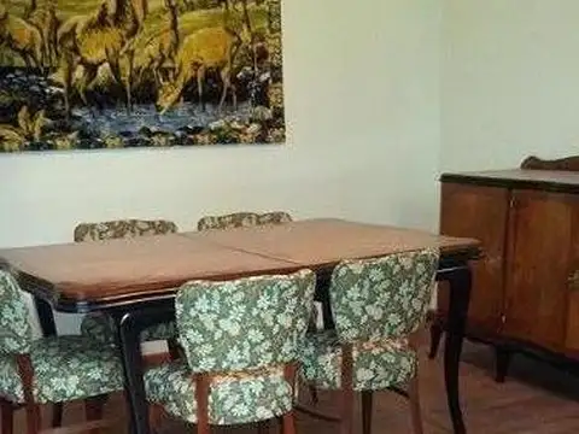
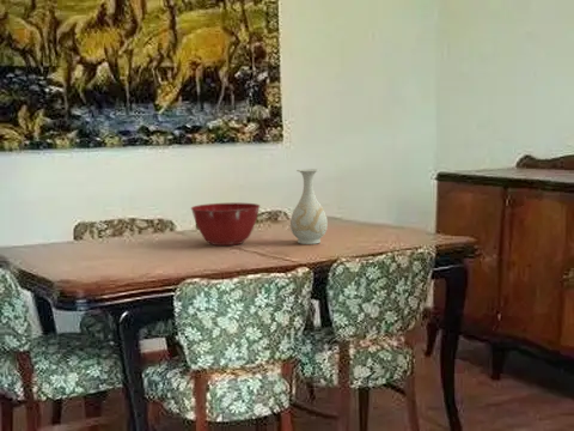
+ mixing bowl [190,201,261,247]
+ vase [289,168,329,245]
